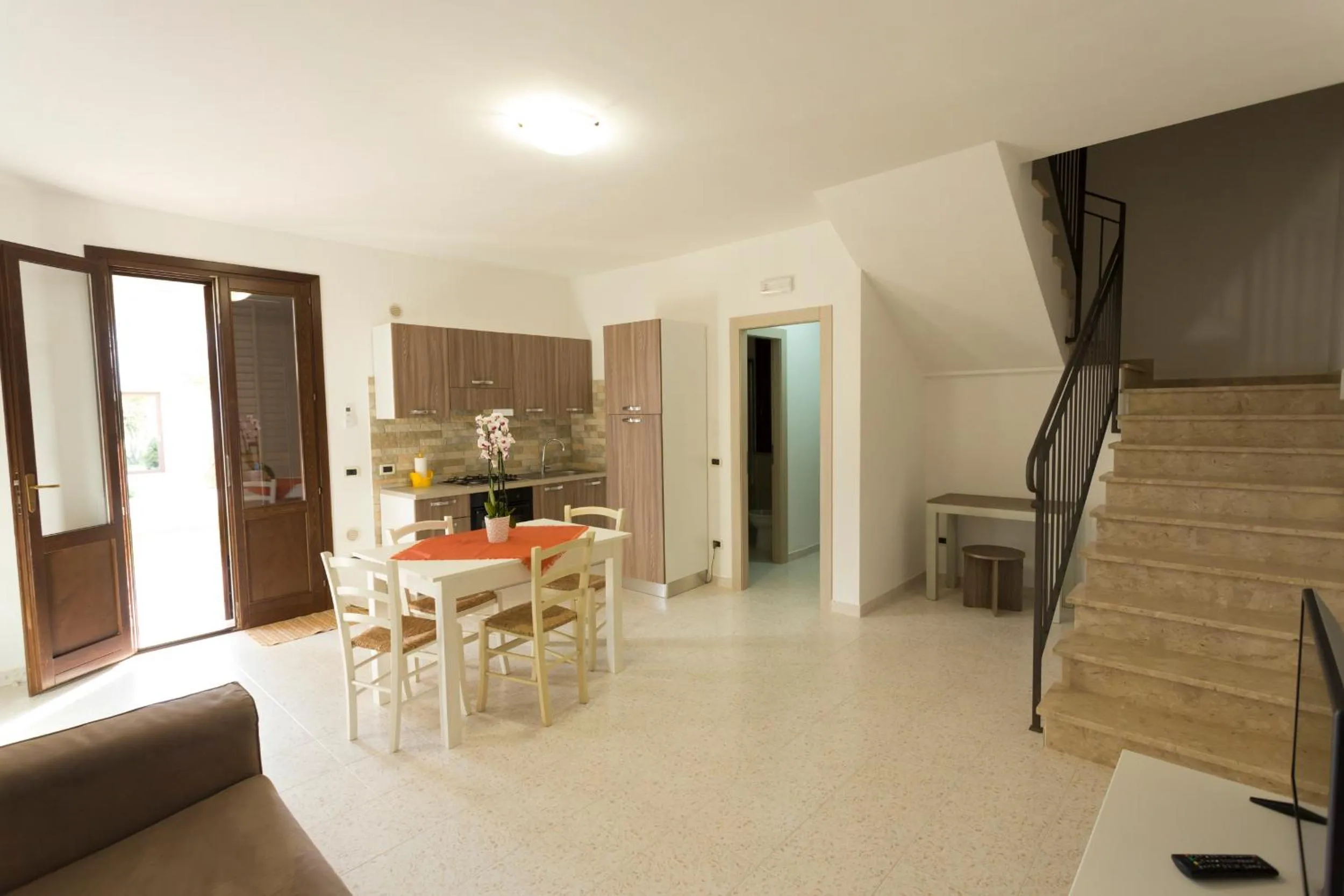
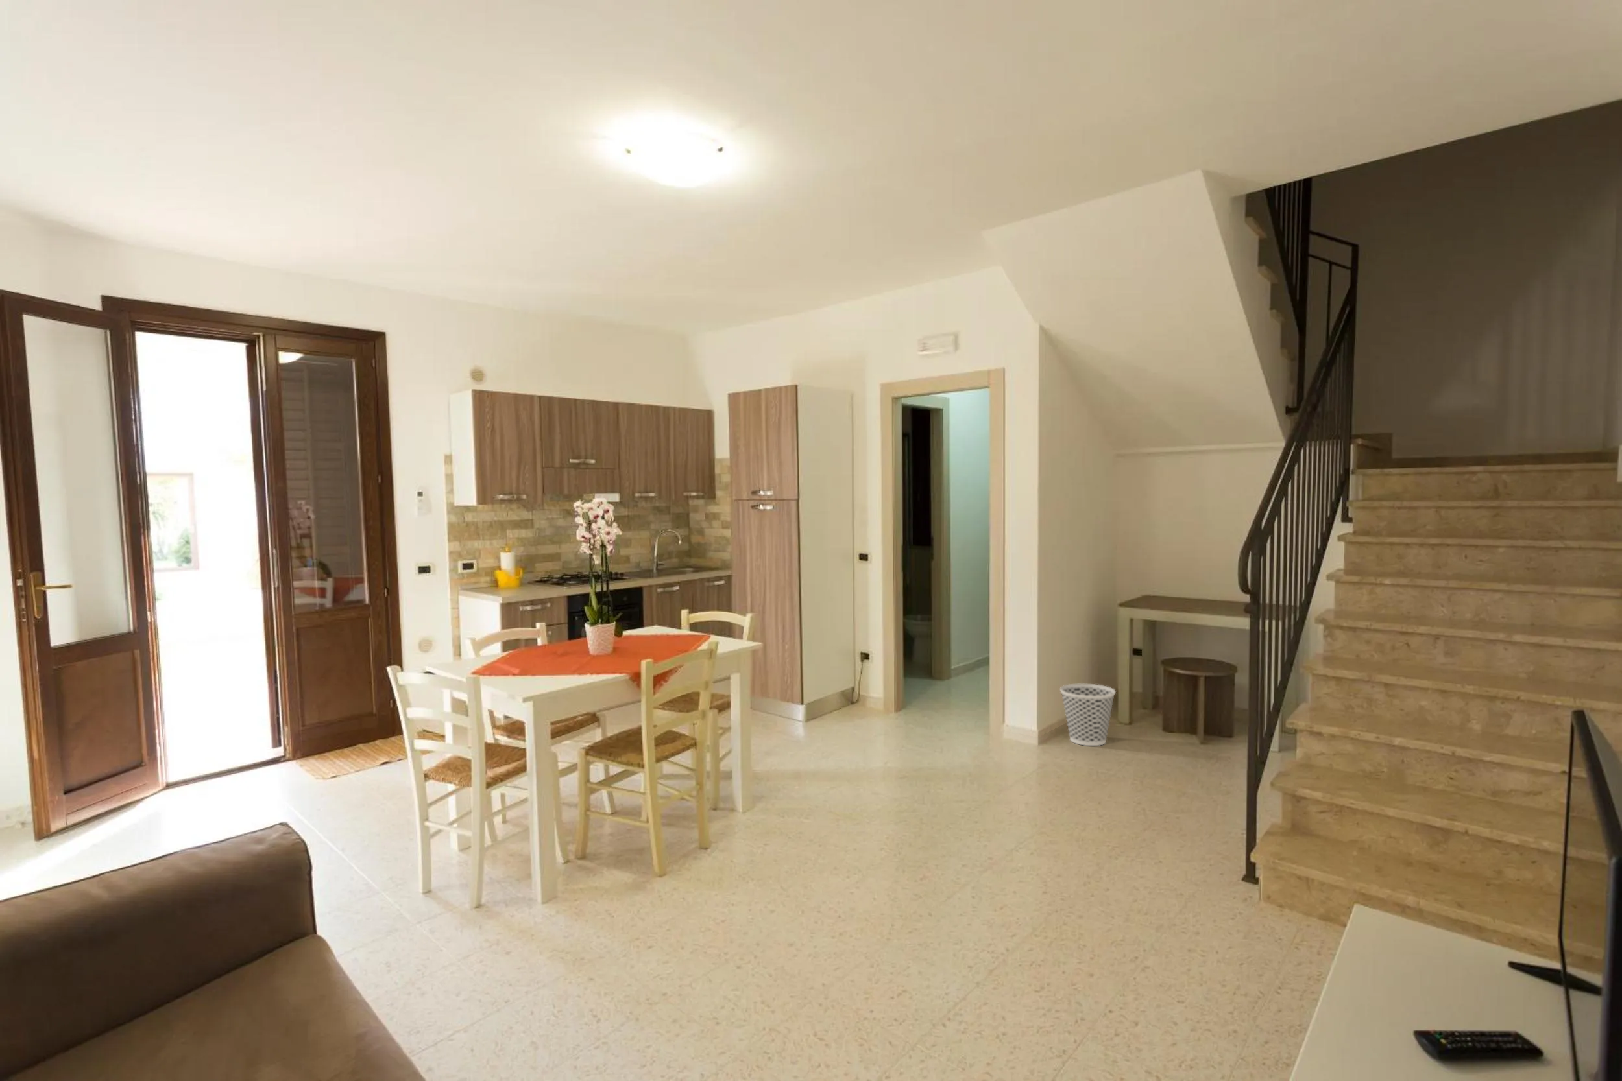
+ wastebasket [1060,683,1116,747]
